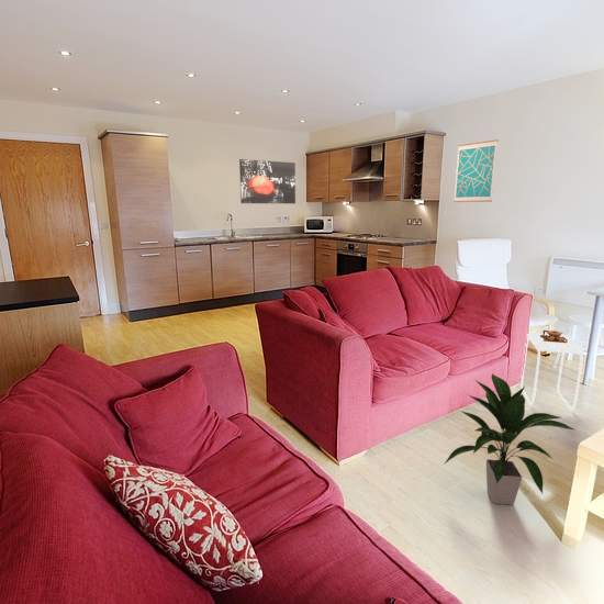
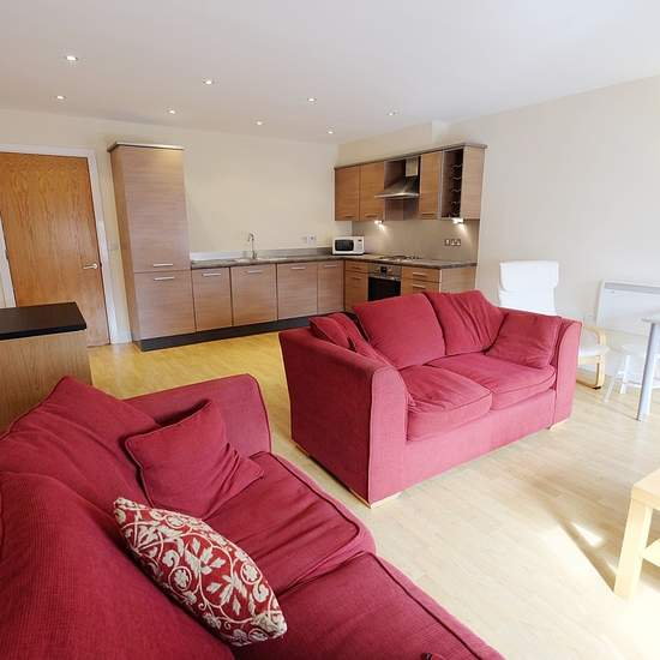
- wall art [452,138,499,203]
- wall art [238,158,297,204]
- side table [519,329,586,412]
- indoor plant [443,372,577,506]
